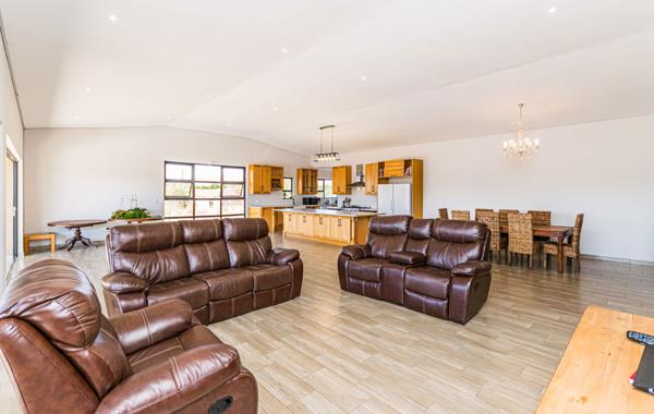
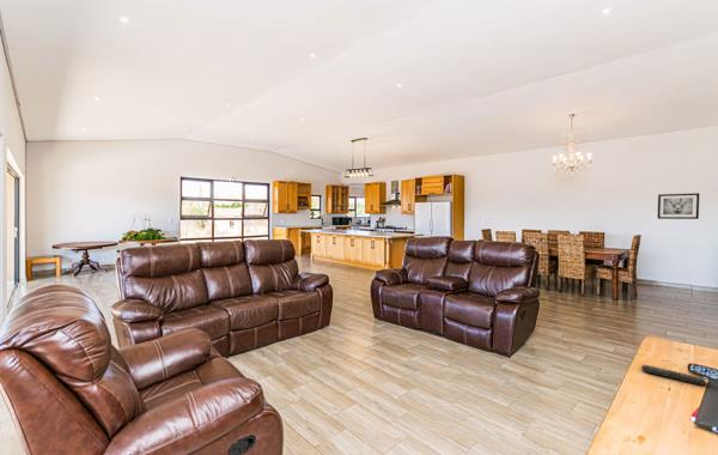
+ wall art [657,192,700,220]
+ remote control [640,364,707,387]
